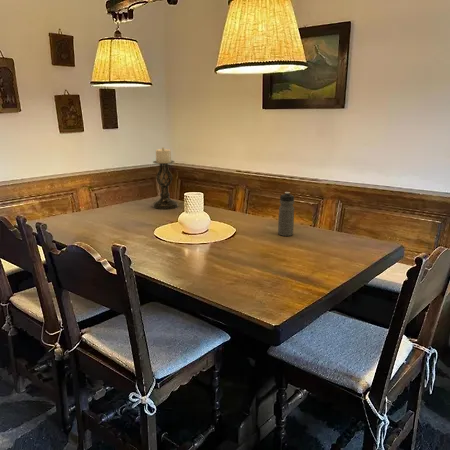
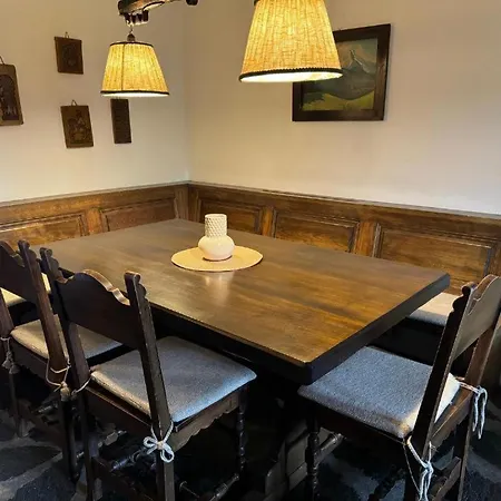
- candle holder [152,146,179,211]
- water bottle [277,191,295,237]
